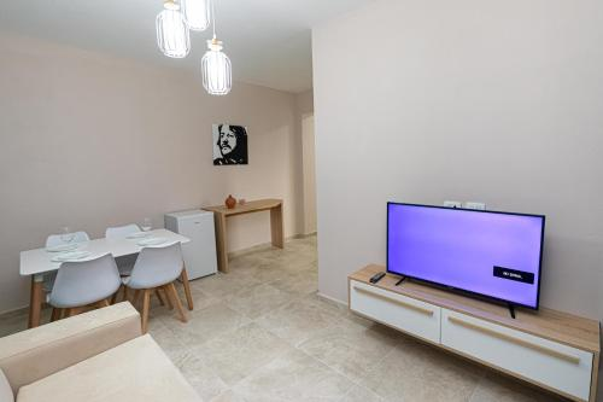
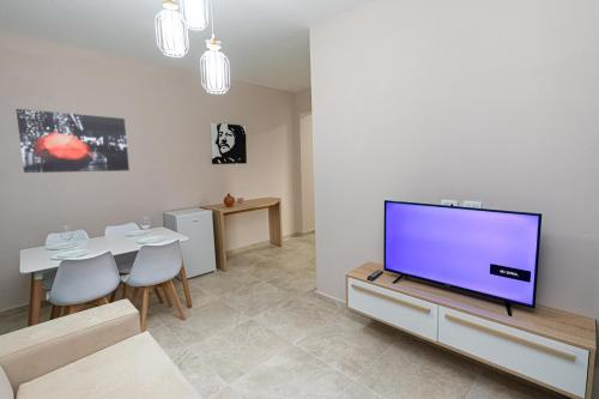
+ wall art [14,108,131,174]
